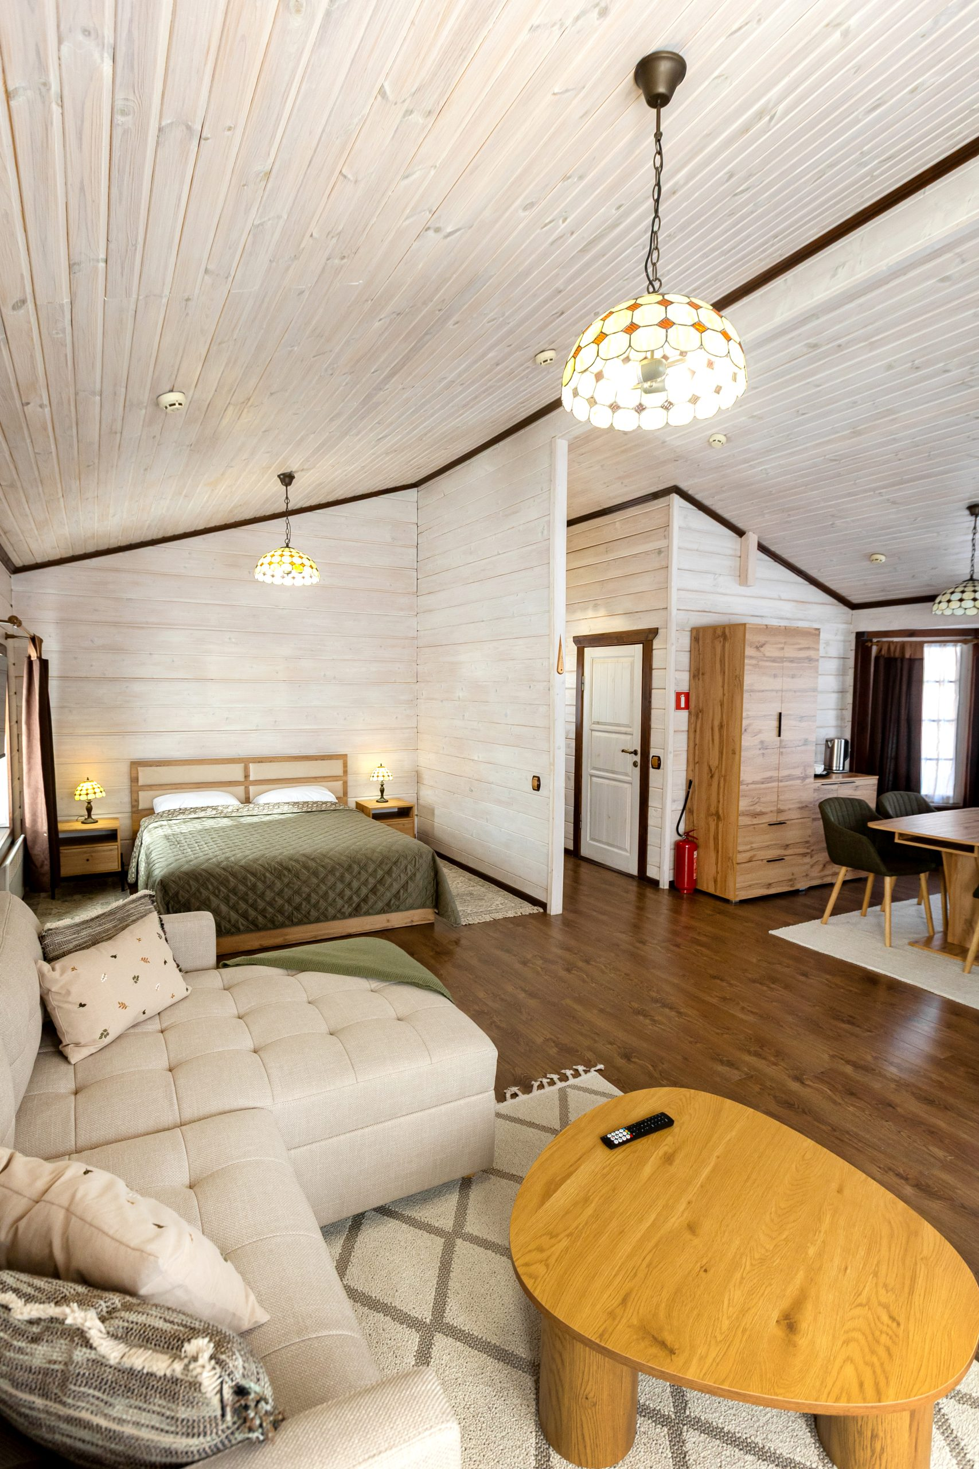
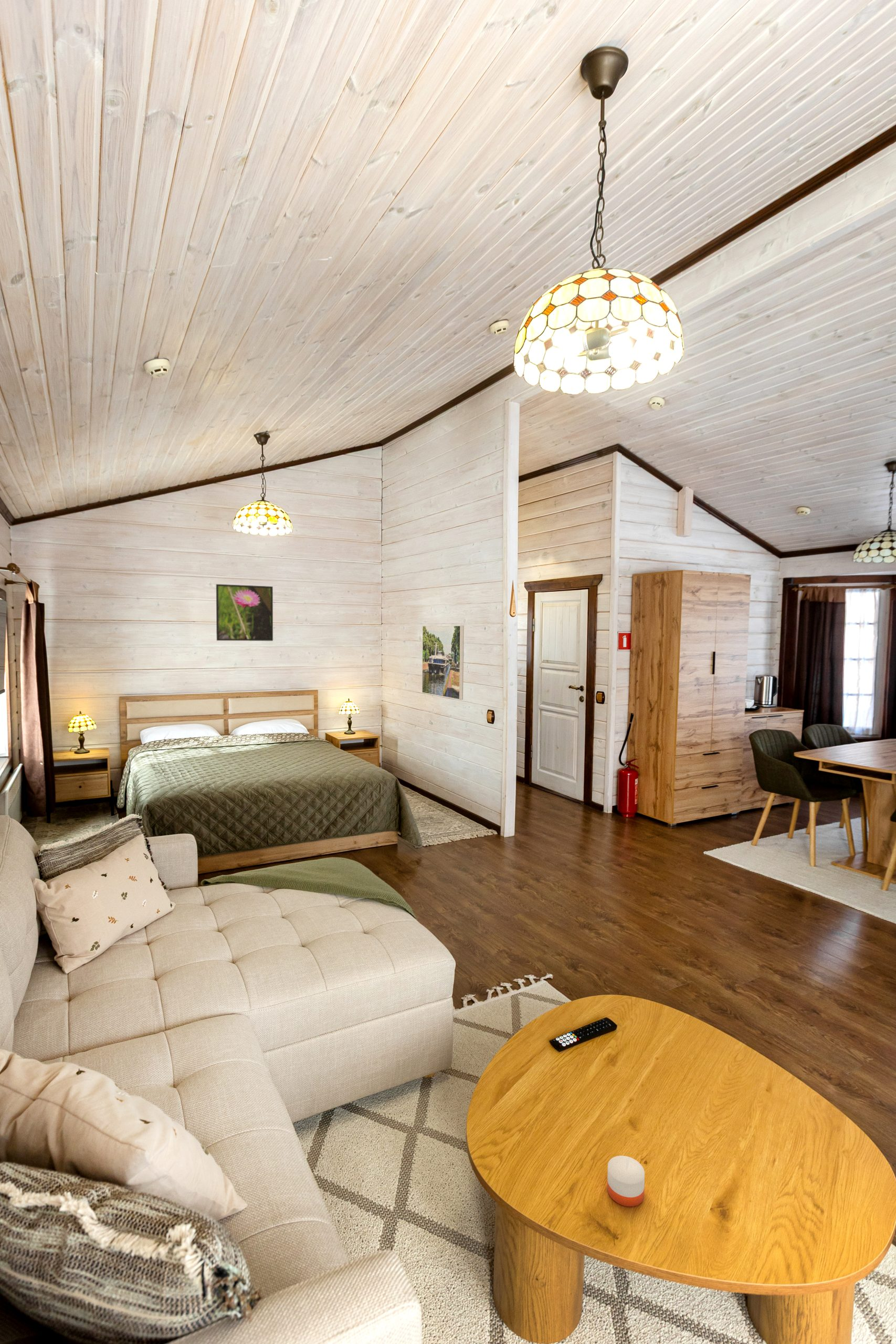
+ candle [607,1145,645,1207]
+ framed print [421,625,465,700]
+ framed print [216,584,273,642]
